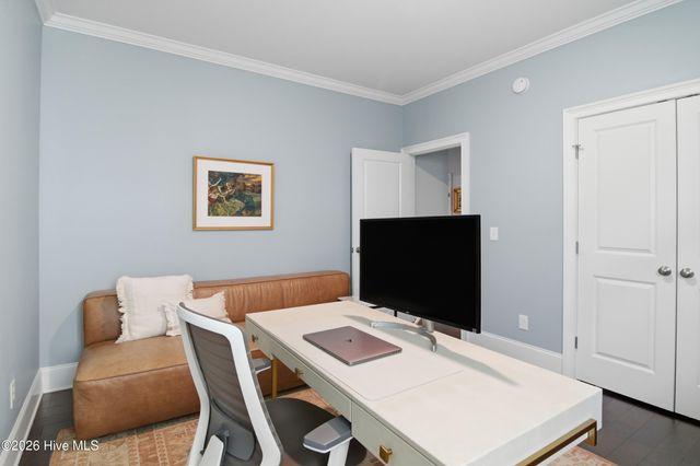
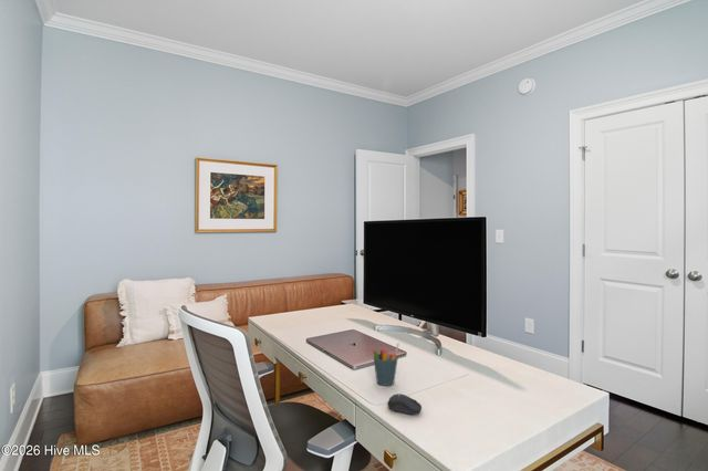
+ computer mouse [386,393,423,416]
+ pen holder [372,342,400,387]
